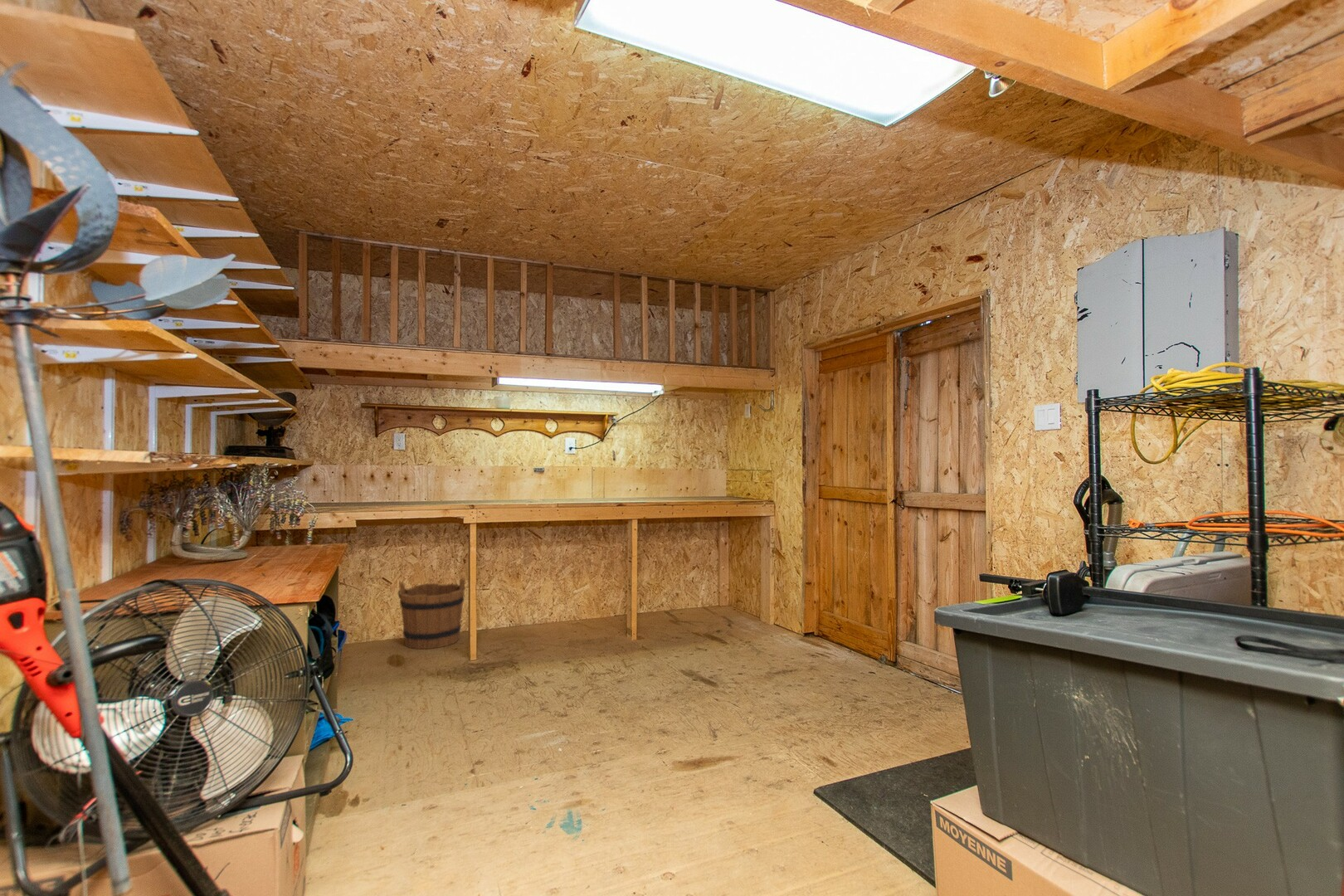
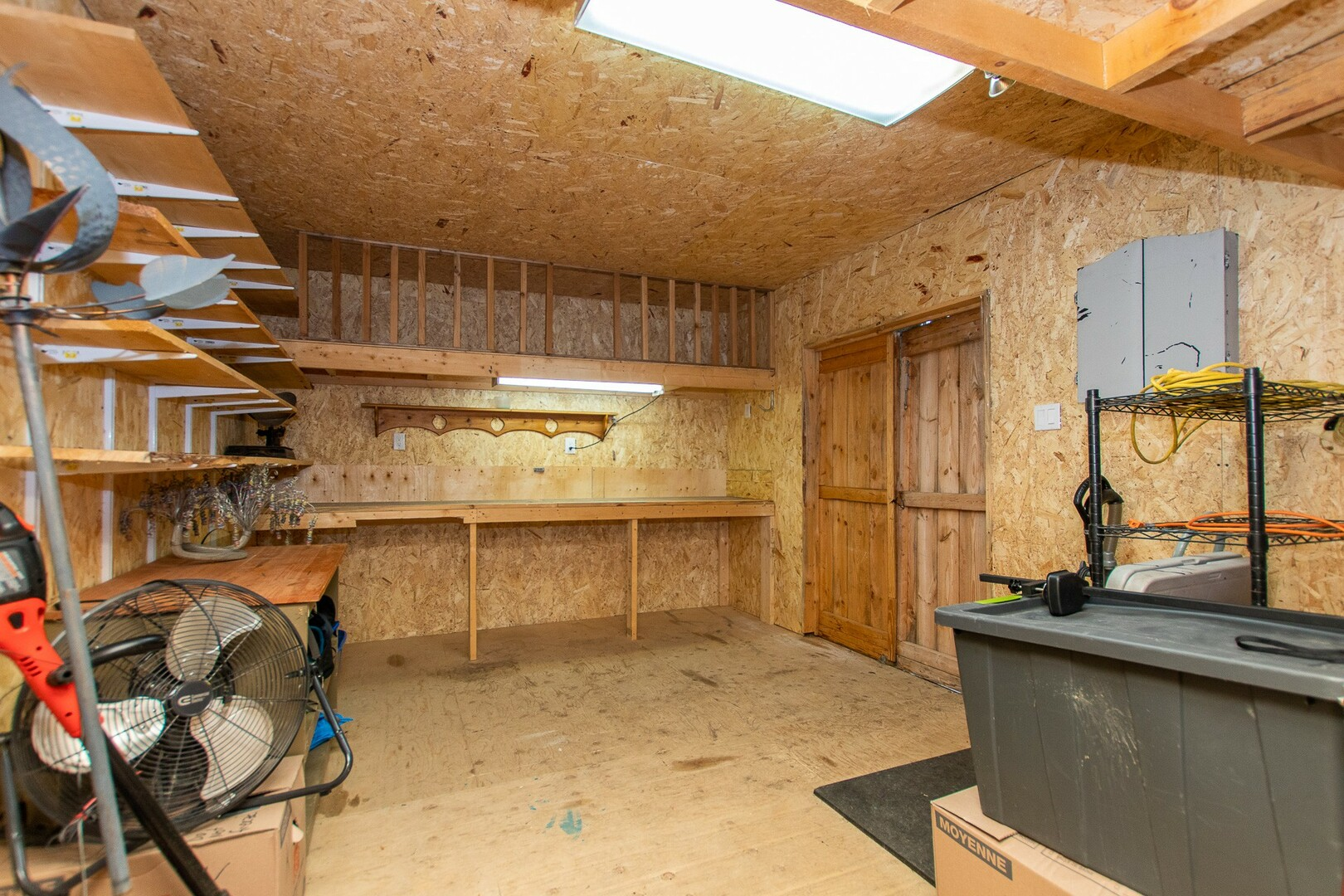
- bucket [397,577,466,650]
